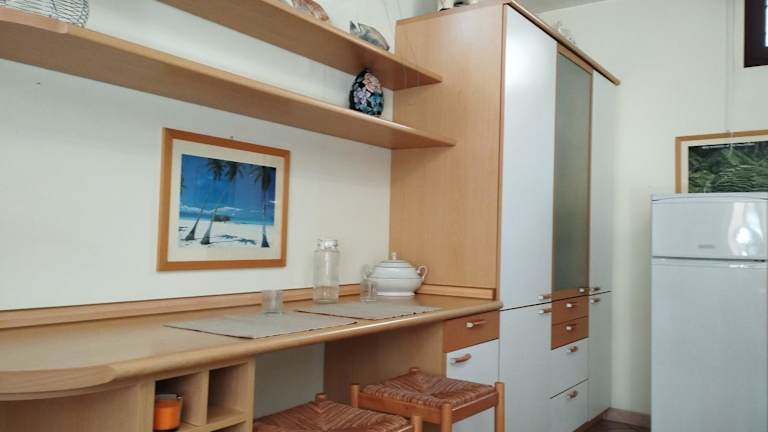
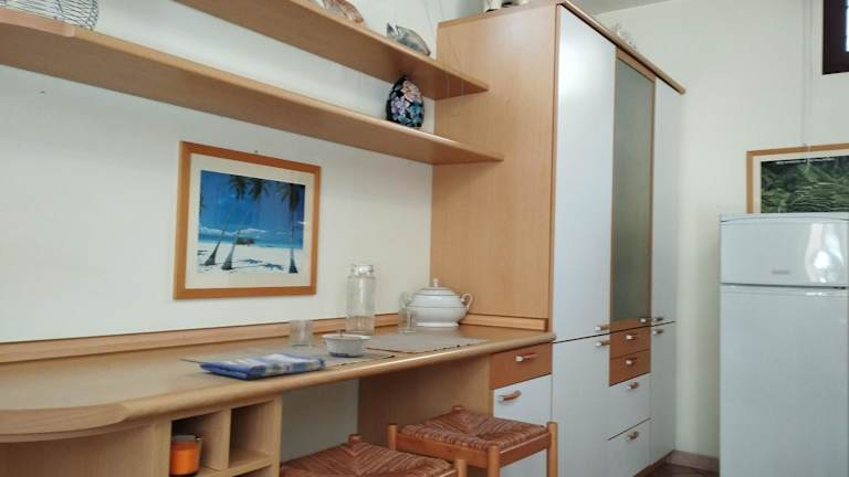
+ dish towel [198,351,327,380]
+ legume [322,328,373,358]
